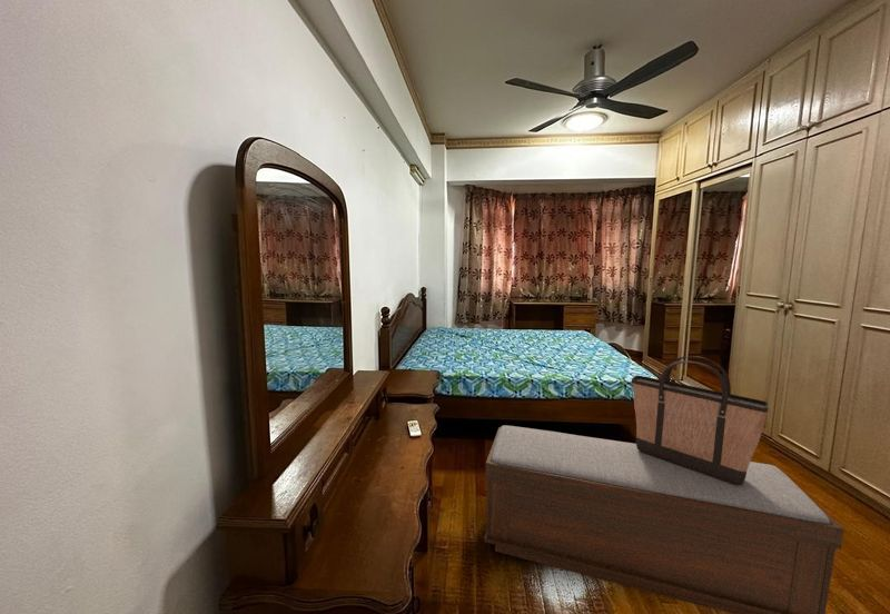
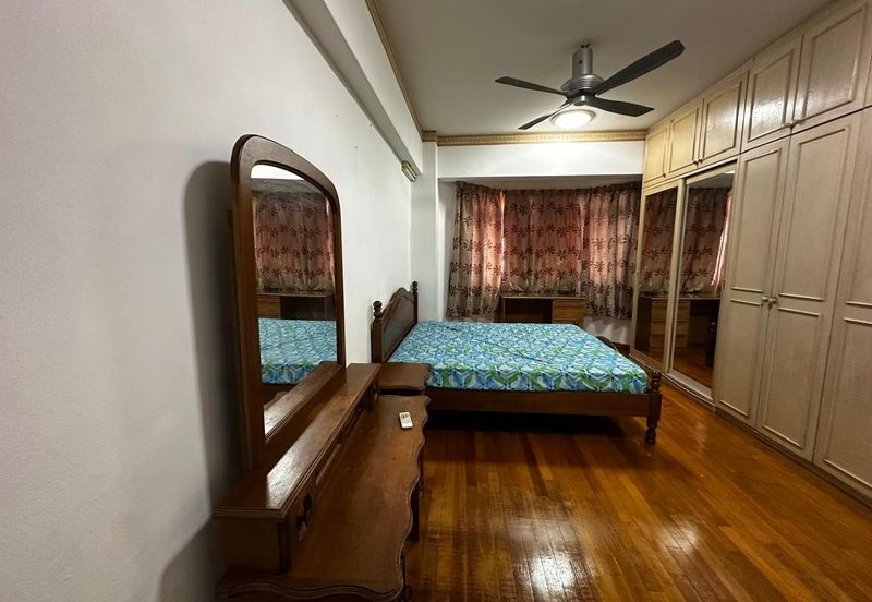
- bench [483,425,846,614]
- shopping bag [631,355,770,485]
